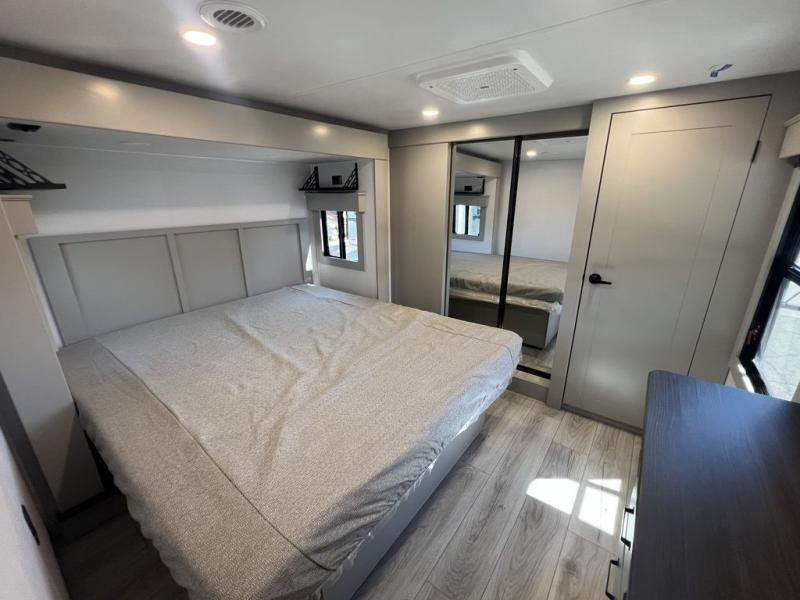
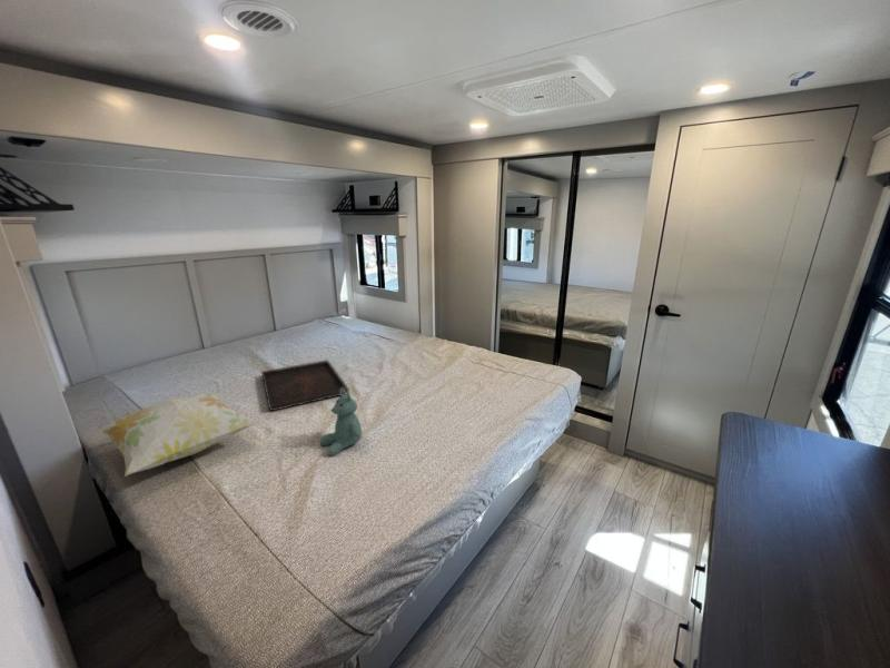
+ serving tray [260,358,350,413]
+ stuffed bear [318,389,363,456]
+ decorative pillow [97,392,258,478]
